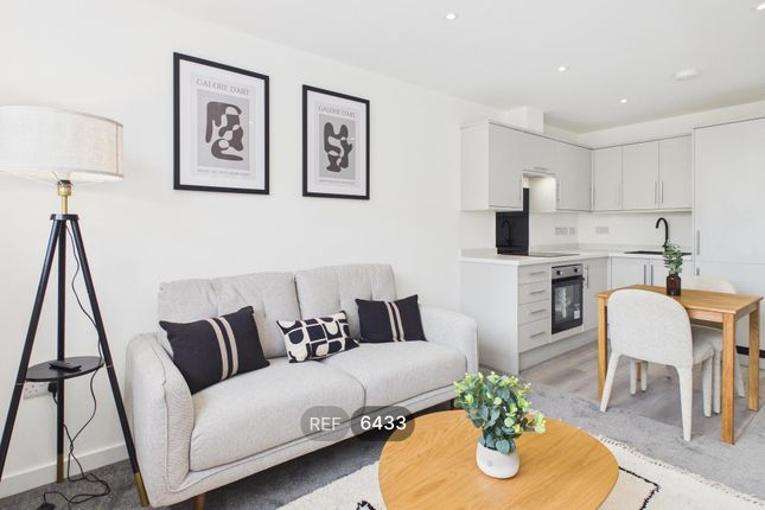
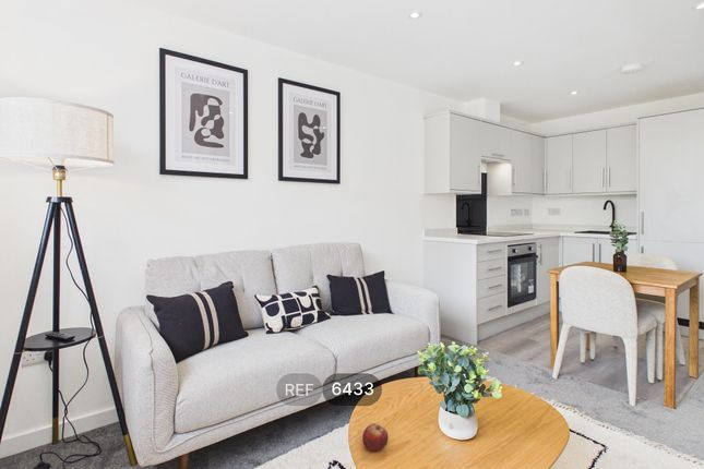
+ fruit [361,422,389,452]
